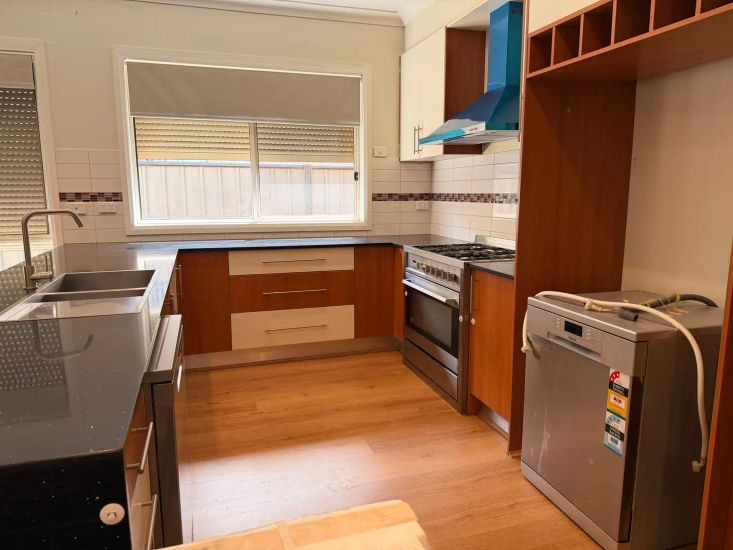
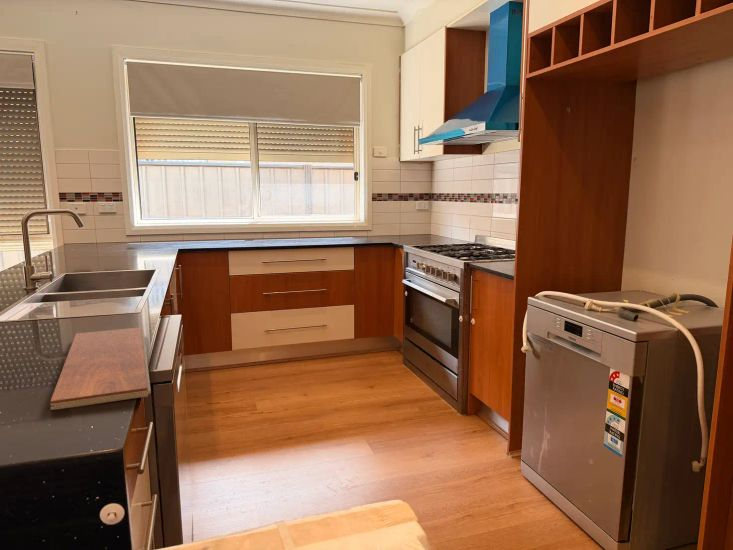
+ chopping board [49,326,152,411]
